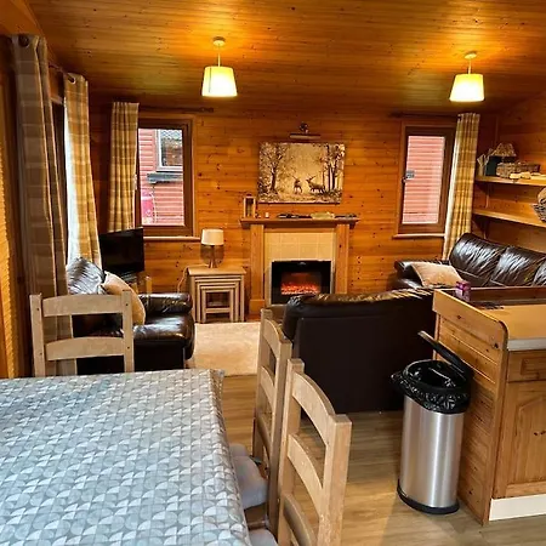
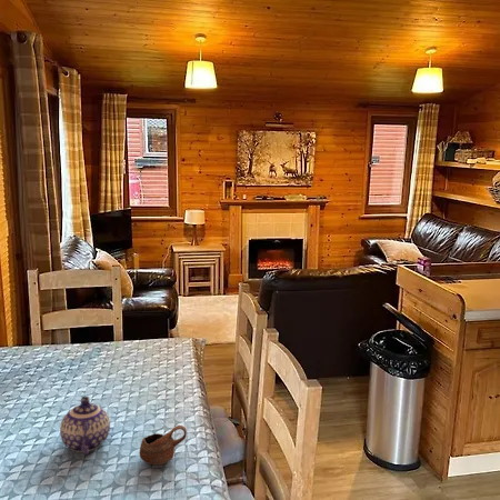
+ teapot [59,396,111,456]
+ cup [139,424,188,466]
